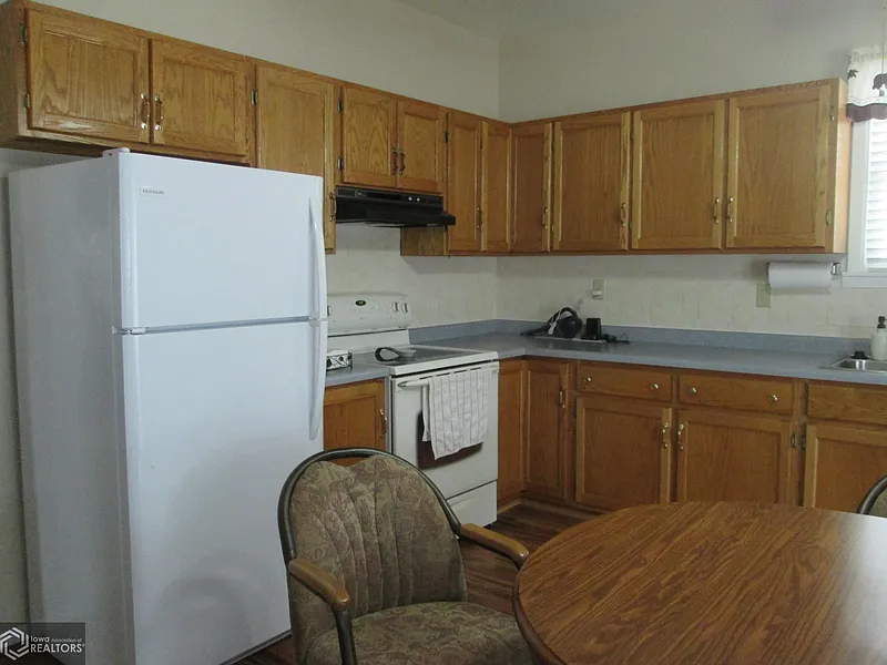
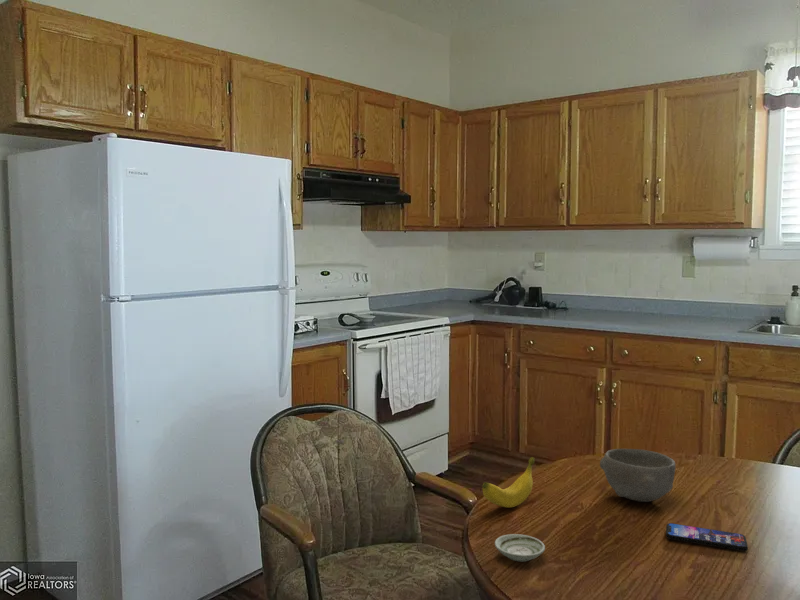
+ banana [481,456,535,508]
+ smartphone [665,522,749,552]
+ saucer [494,533,546,562]
+ bowl [599,448,676,503]
